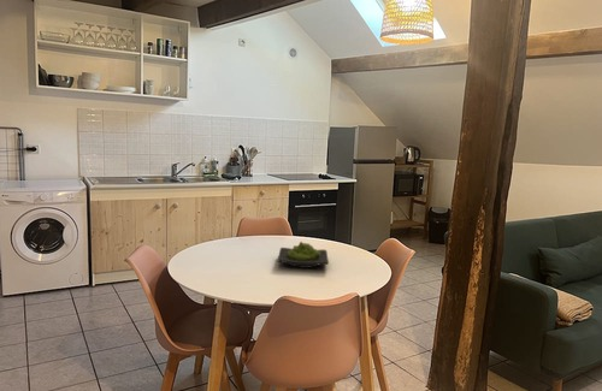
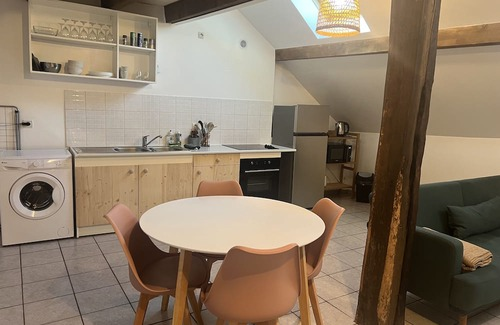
- wasabi [277,241,330,269]
